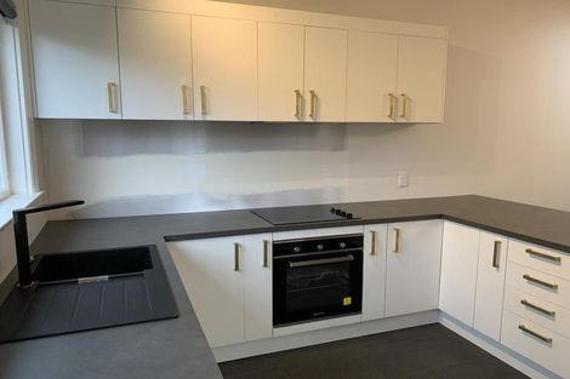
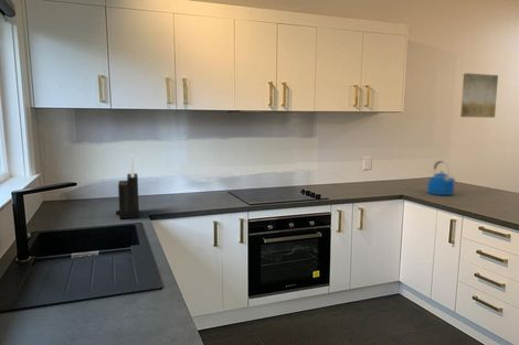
+ kettle [426,160,456,196]
+ knife block [115,153,140,220]
+ wall art [459,72,499,119]
